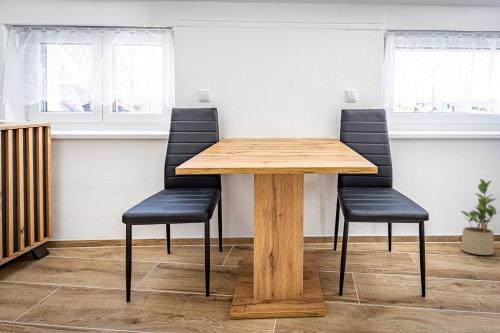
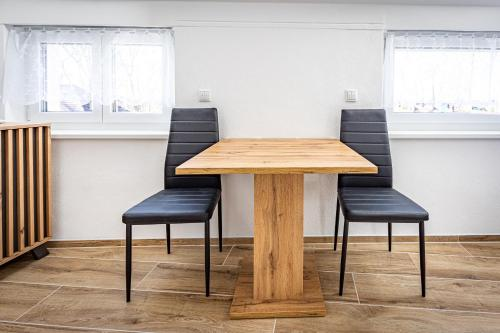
- potted plant [460,178,500,256]
